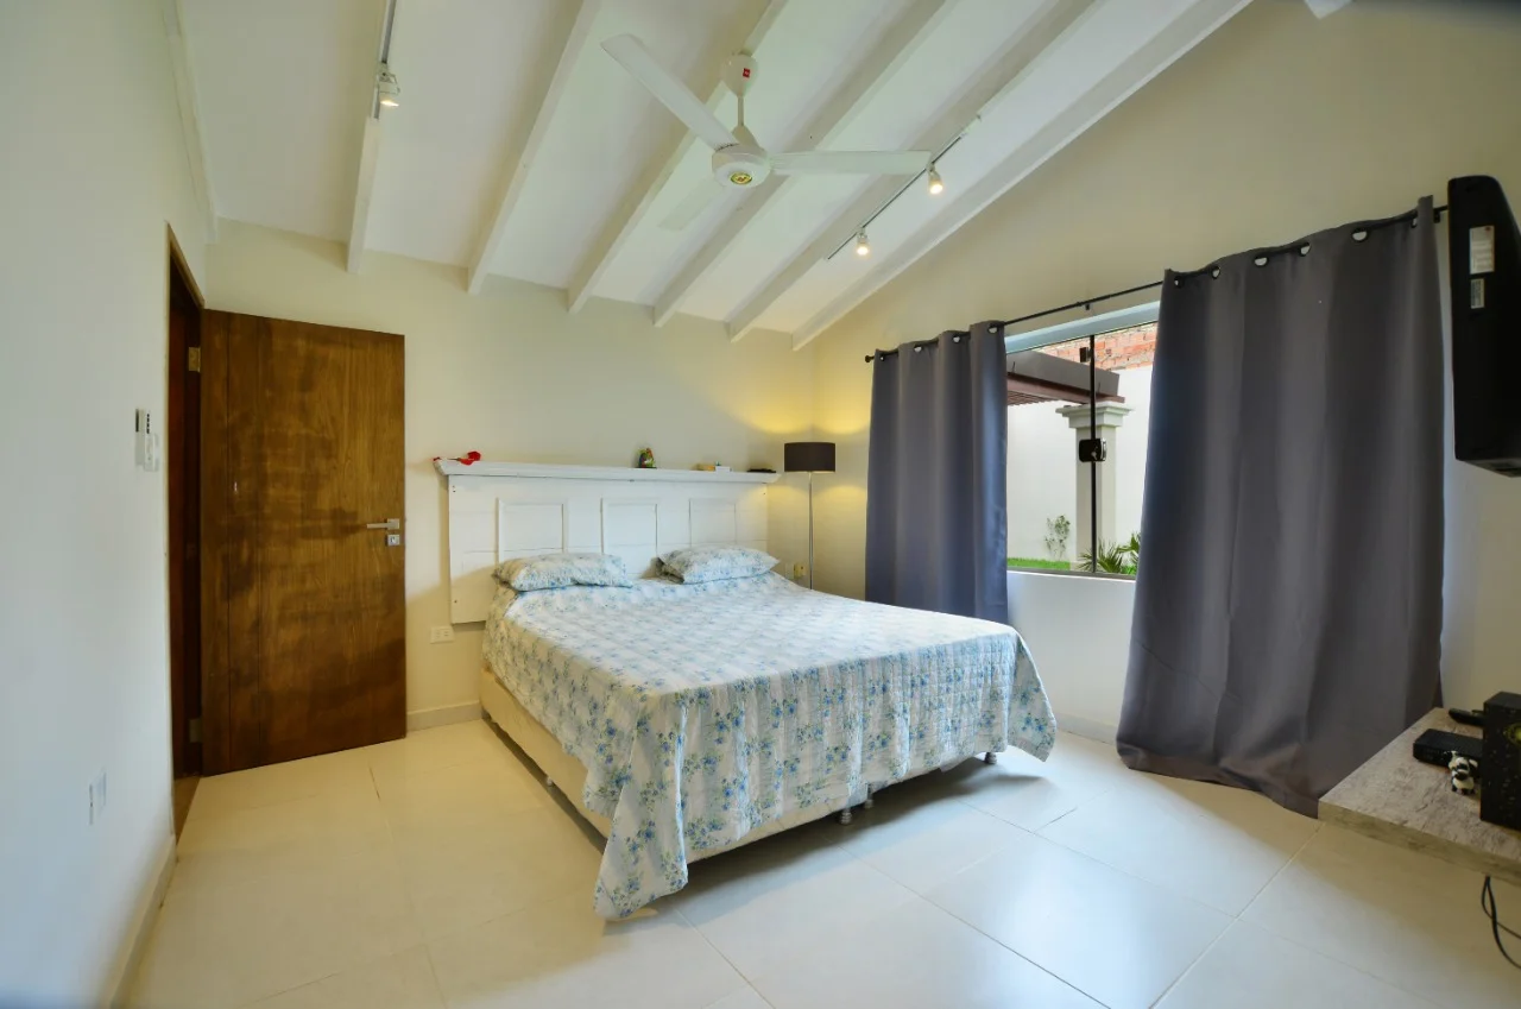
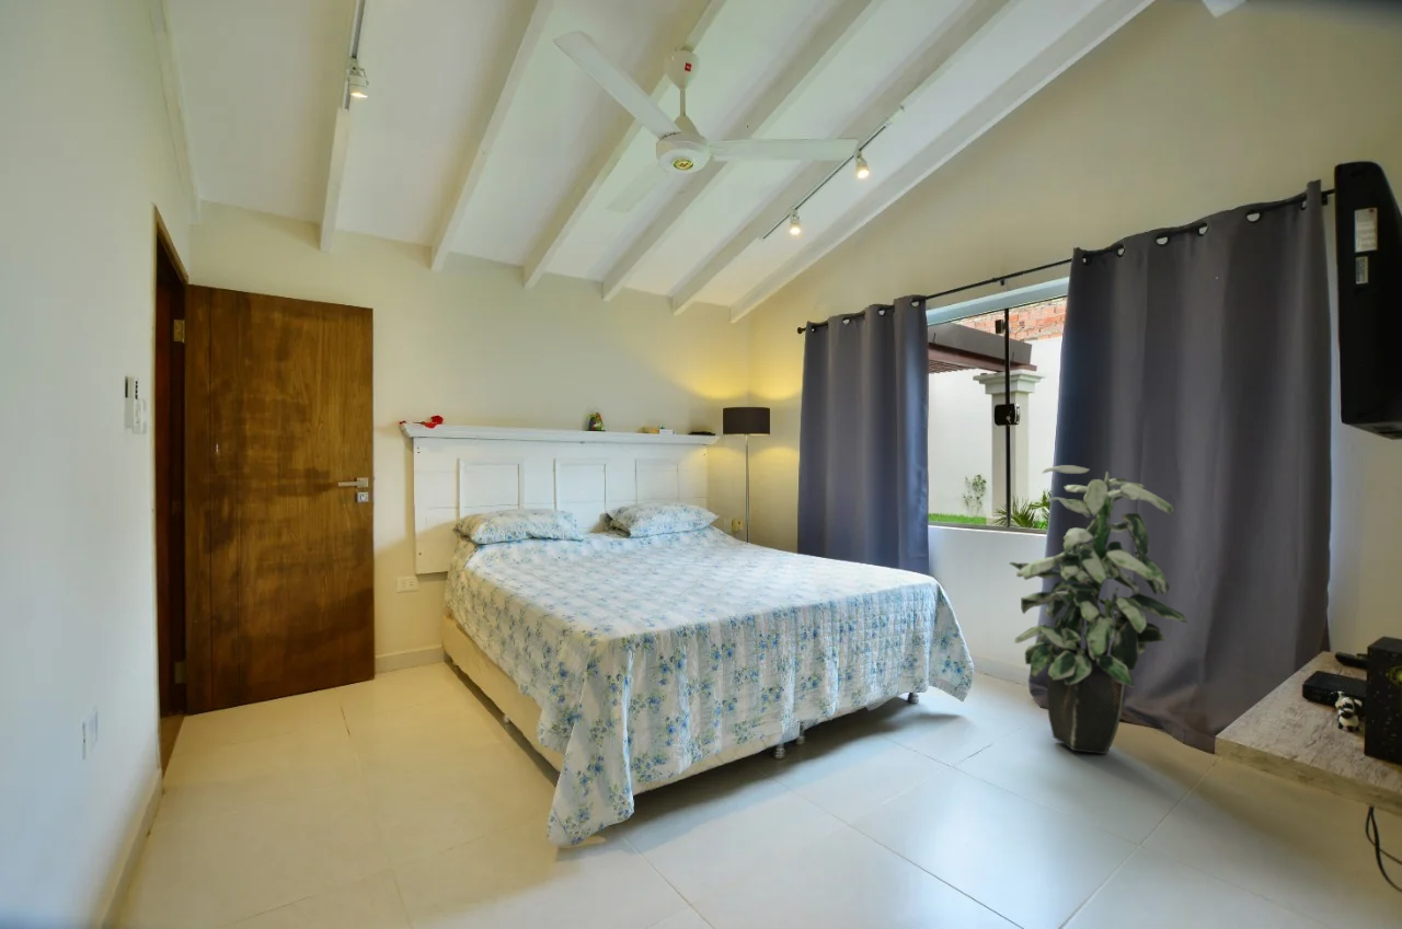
+ indoor plant [1009,464,1188,755]
